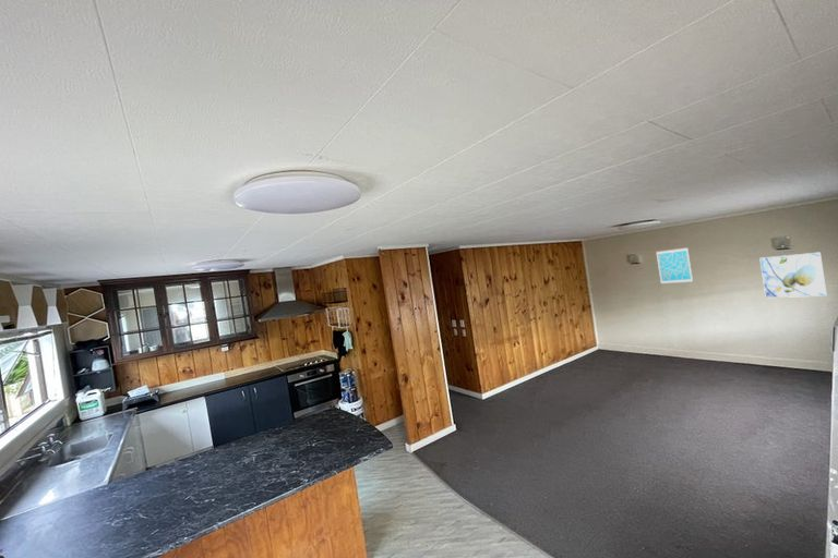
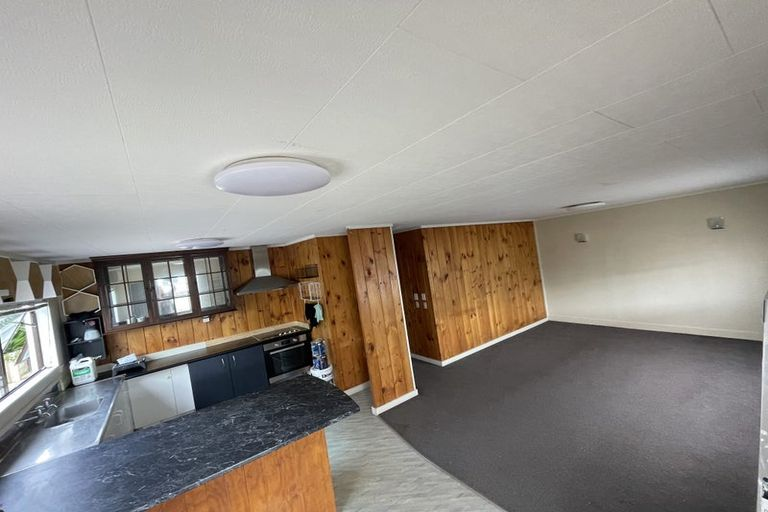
- wall art [656,246,694,286]
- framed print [758,251,828,299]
